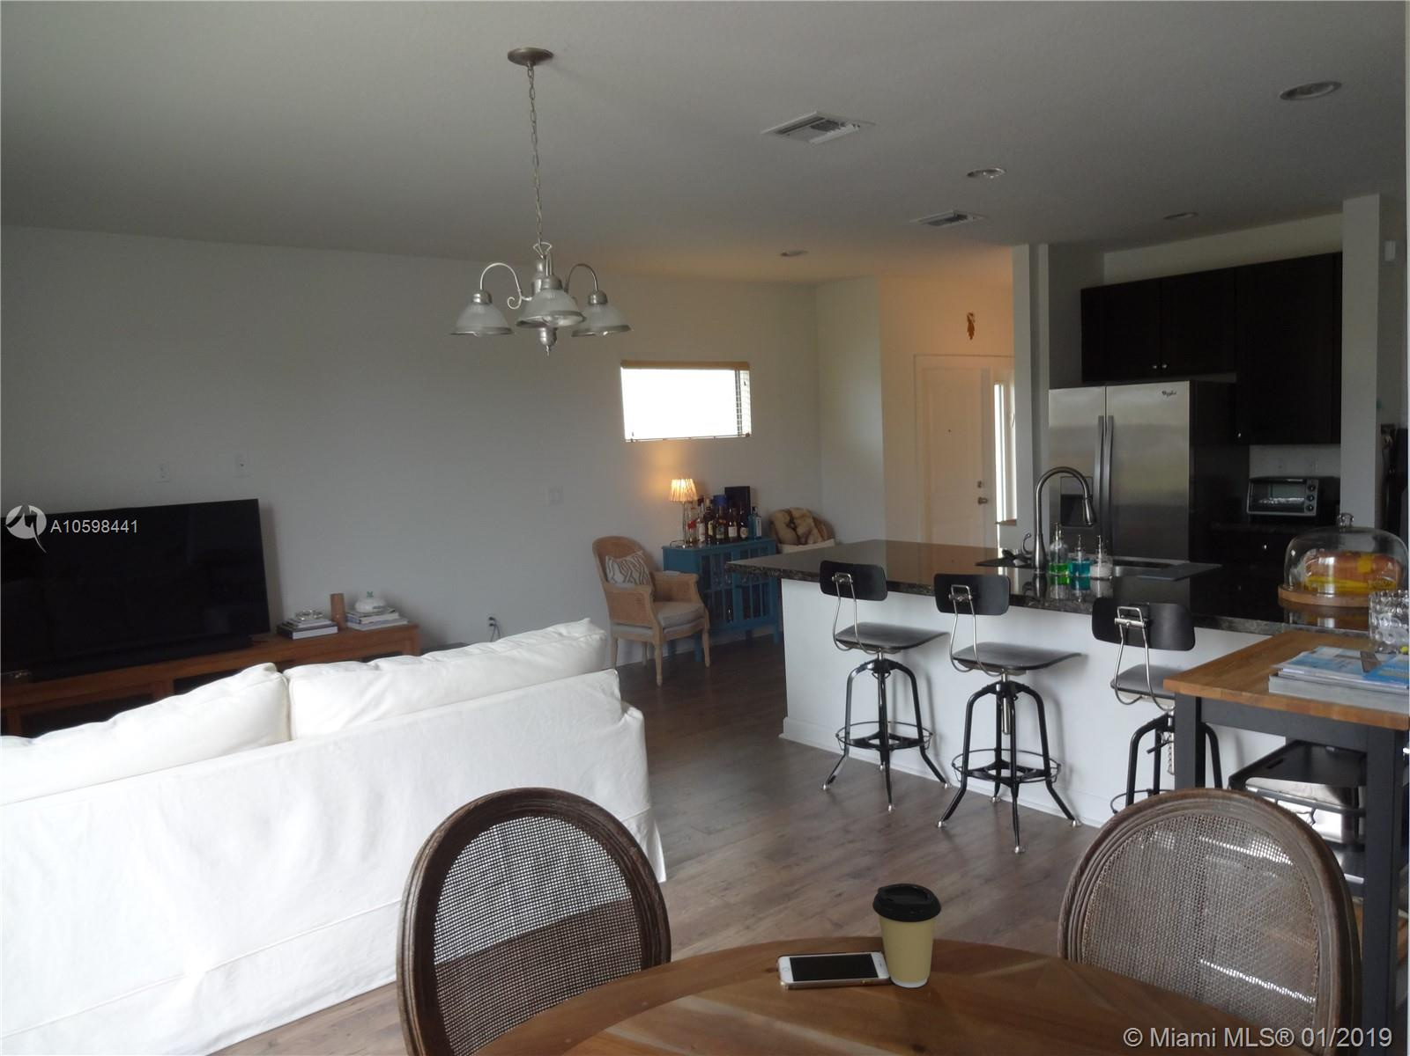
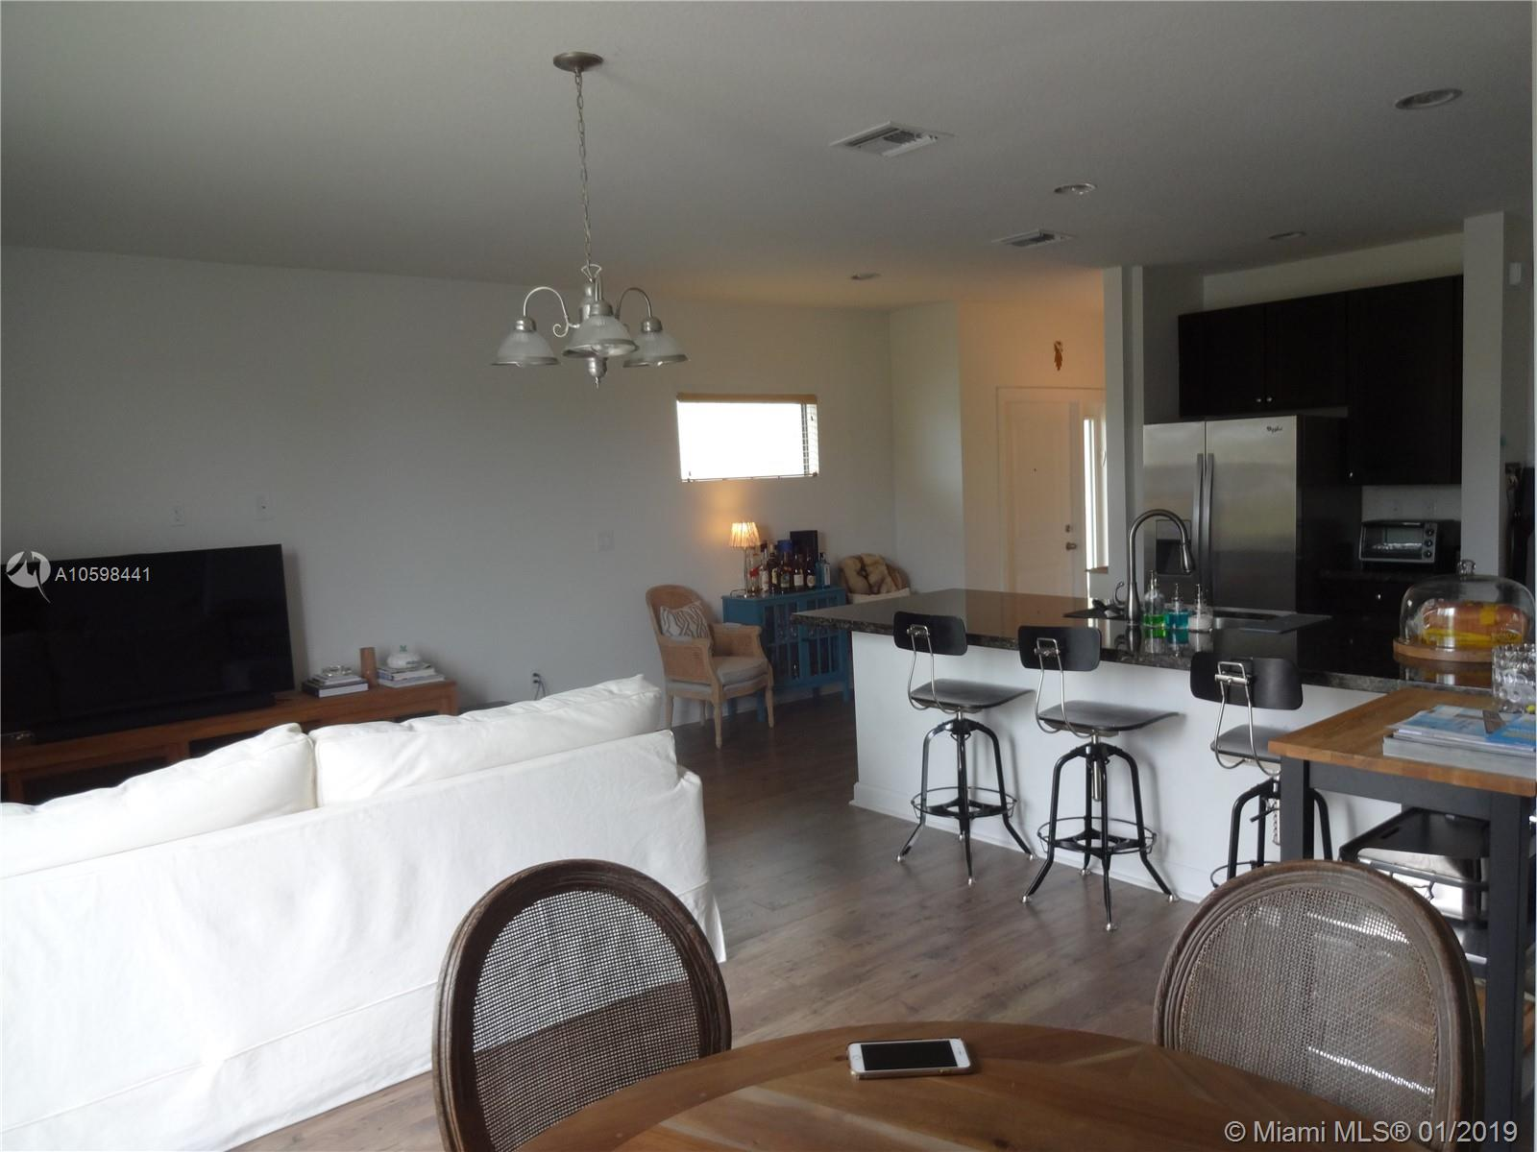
- coffee cup [872,883,943,988]
